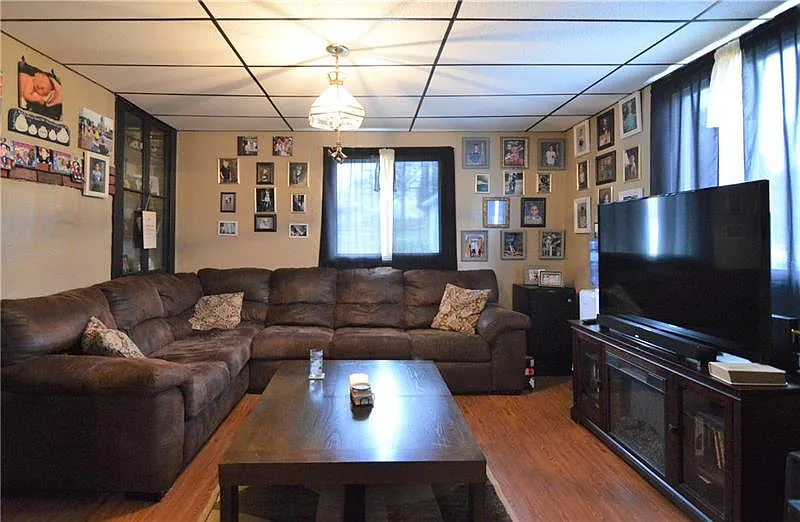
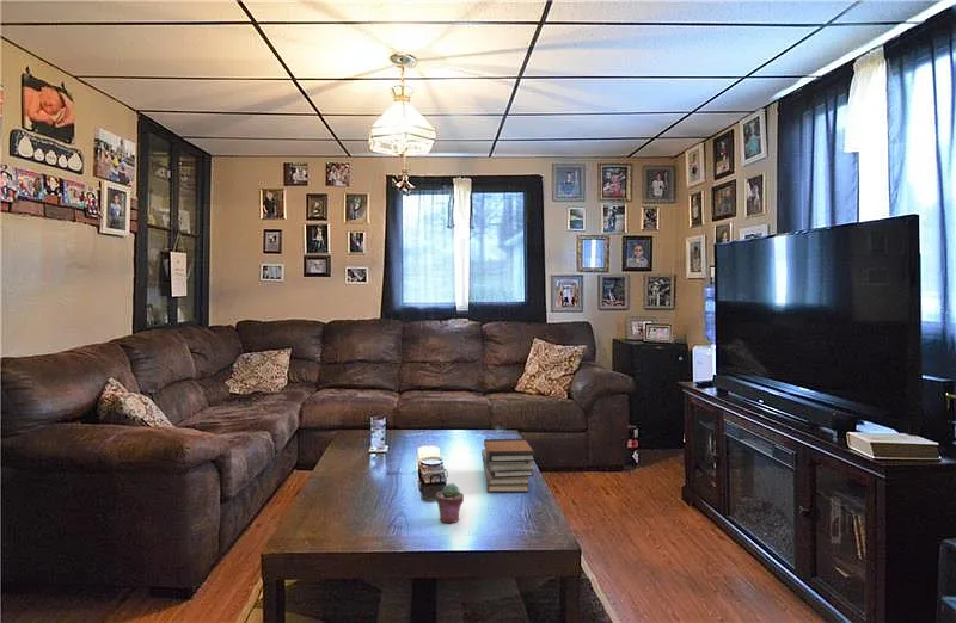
+ book stack [480,437,537,493]
+ potted succulent [435,482,465,524]
